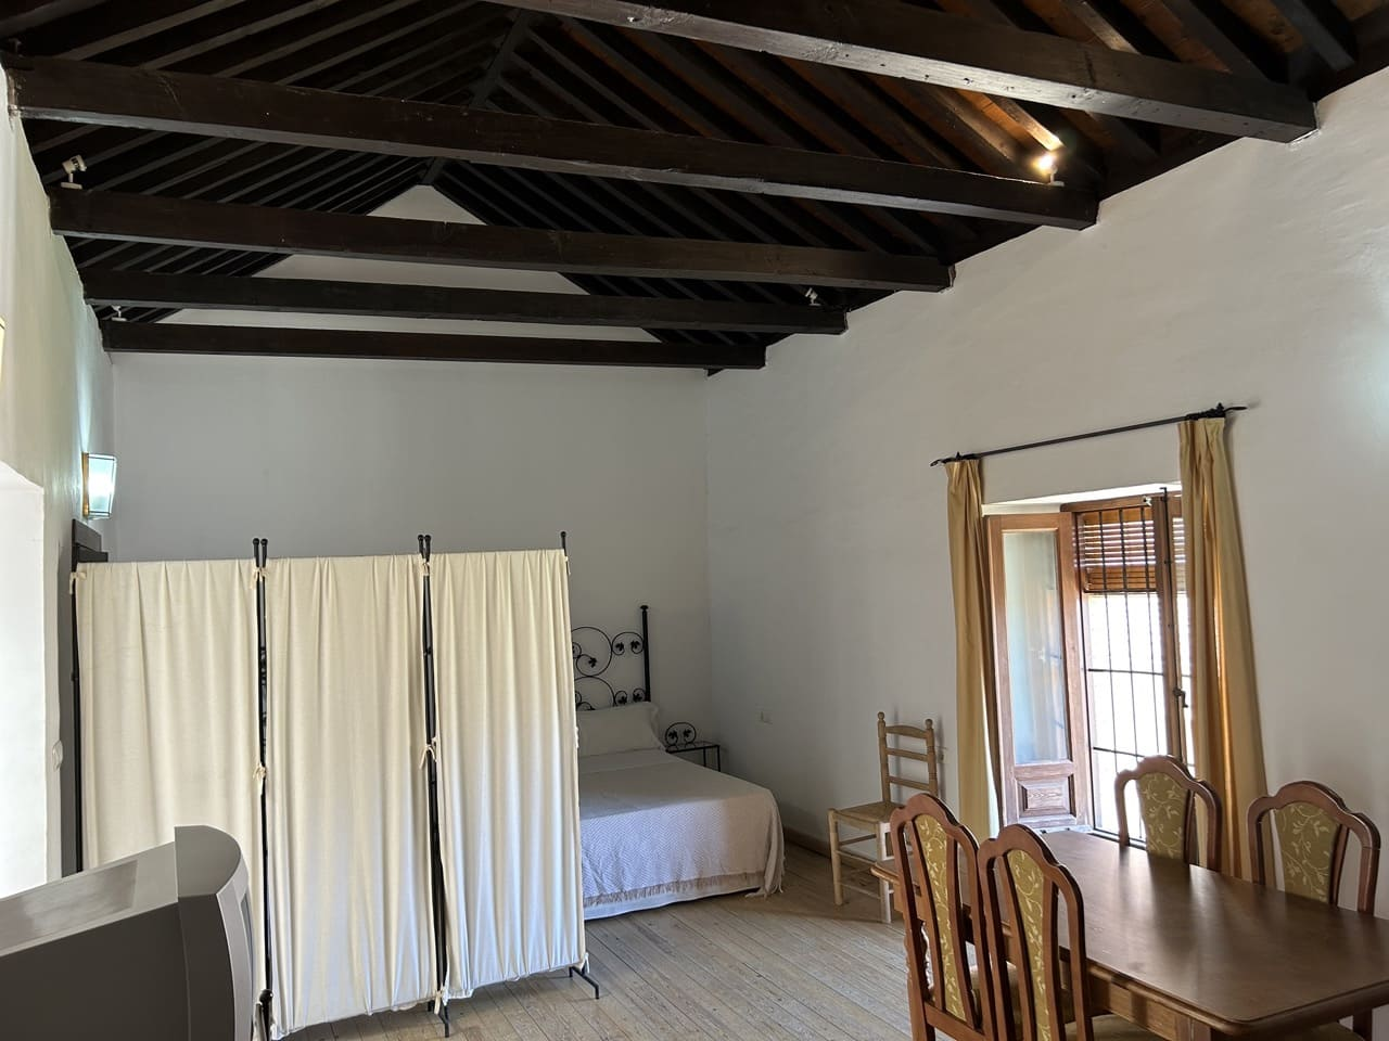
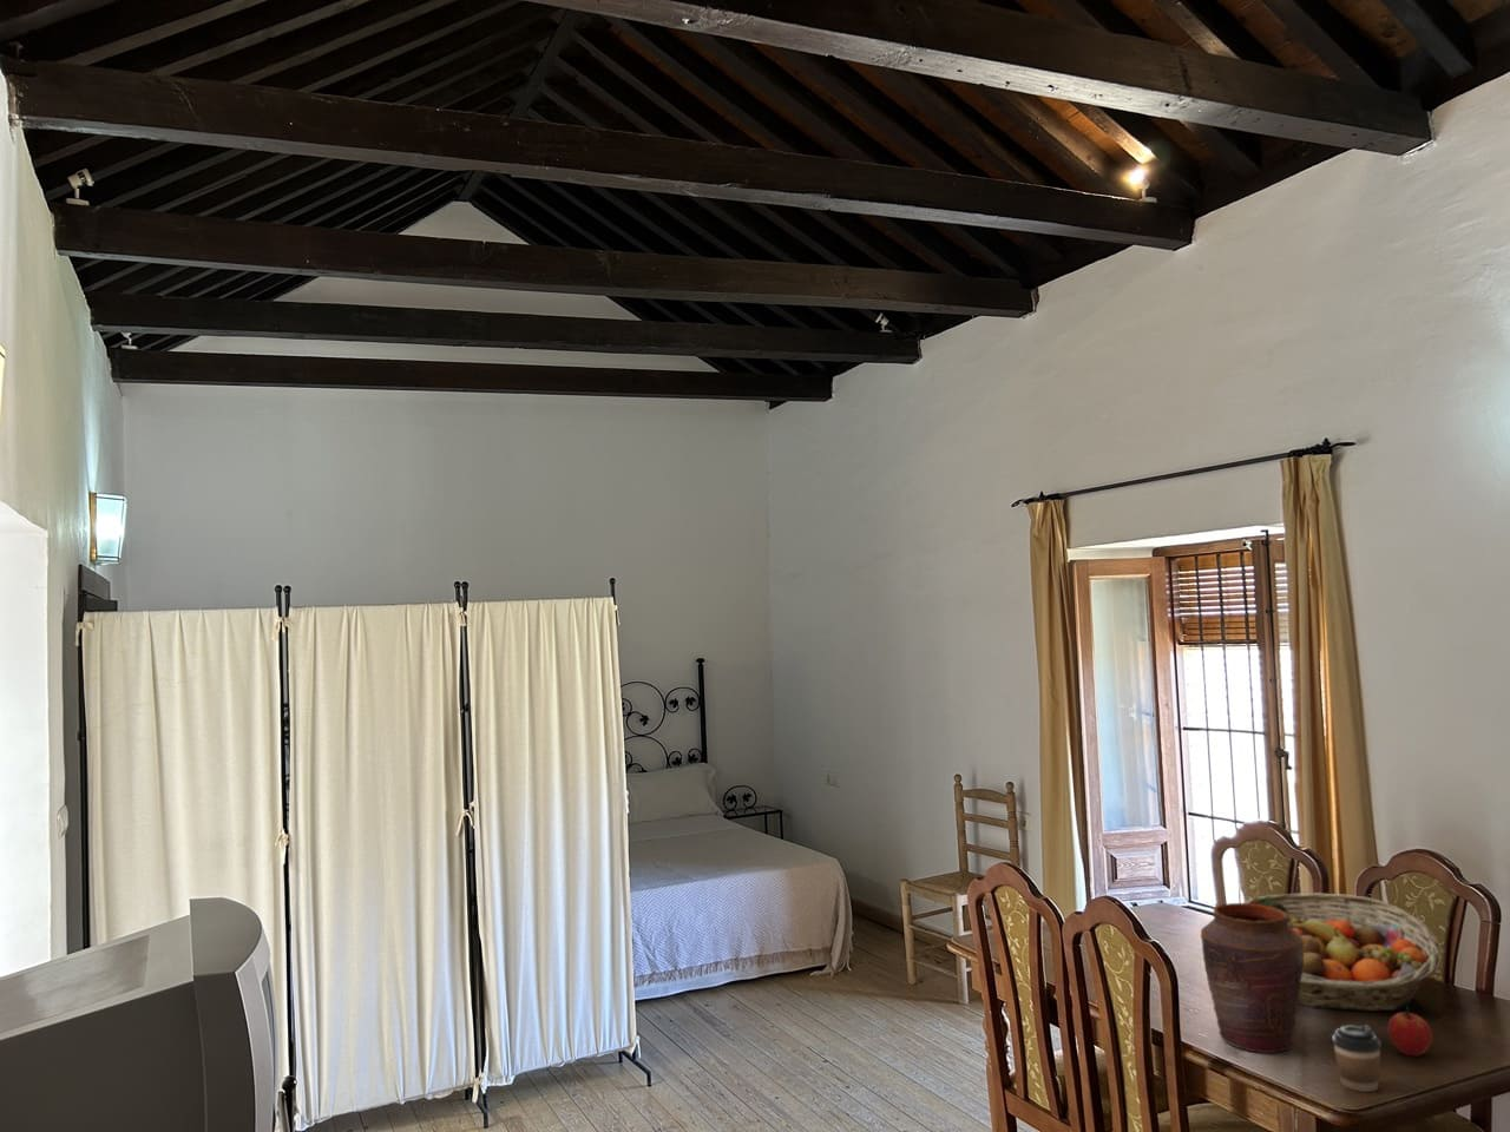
+ apple [1386,1006,1434,1057]
+ coffee cup [1330,1024,1383,1093]
+ fruit basket [1242,892,1443,1013]
+ vase [1200,903,1304,1055]
